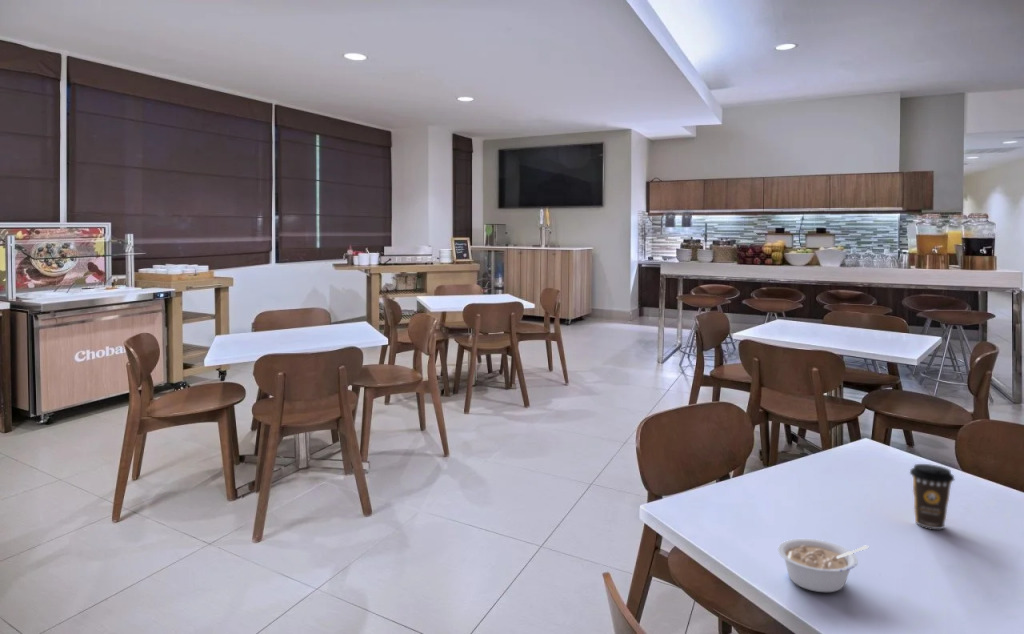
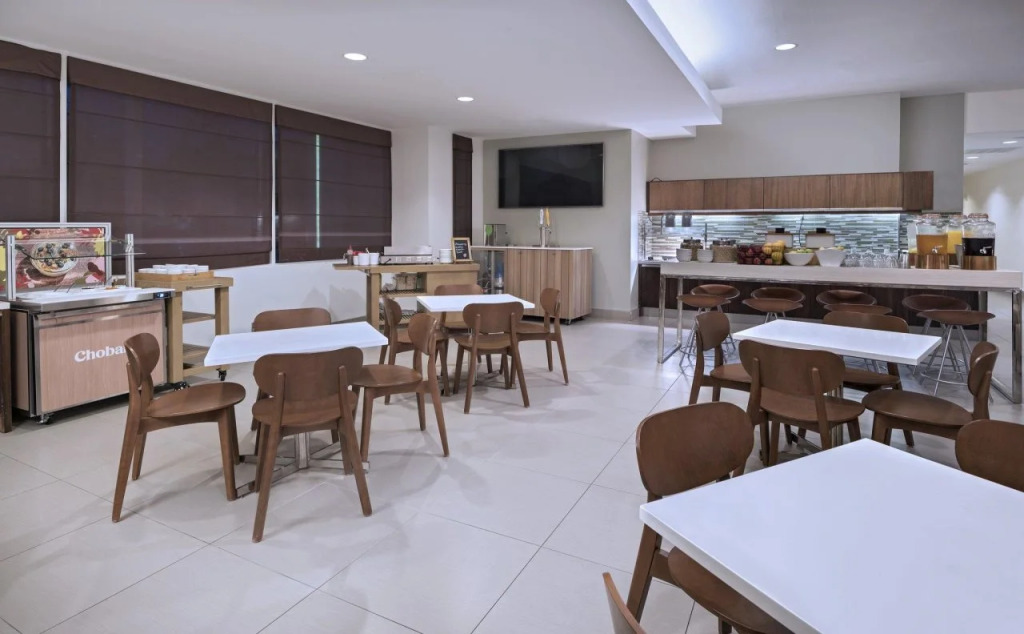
- legume [777,538,870,593]
- coffee cup [909,463,955,530]
